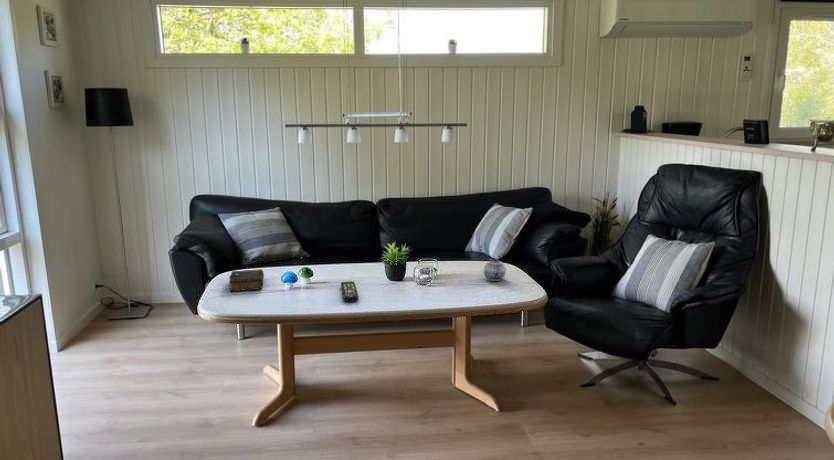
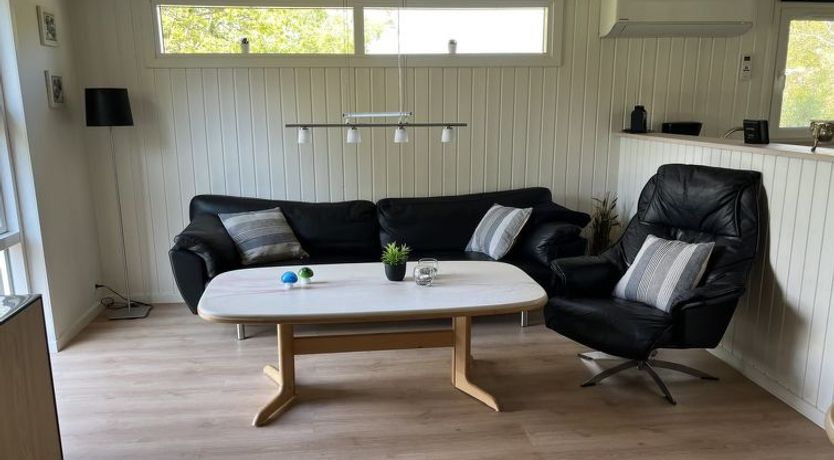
- teapot [483,257,507,282]
- book [228,268,265,292]
- remote control [340,280,359,303]
